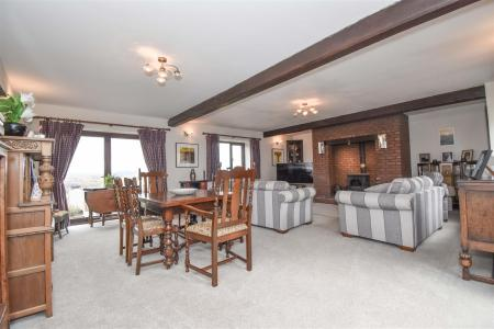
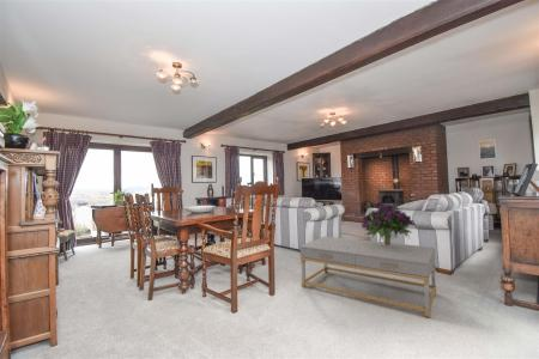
+ bouquet [361,205,417,247]
+ coffee table [299,236,437,318]
